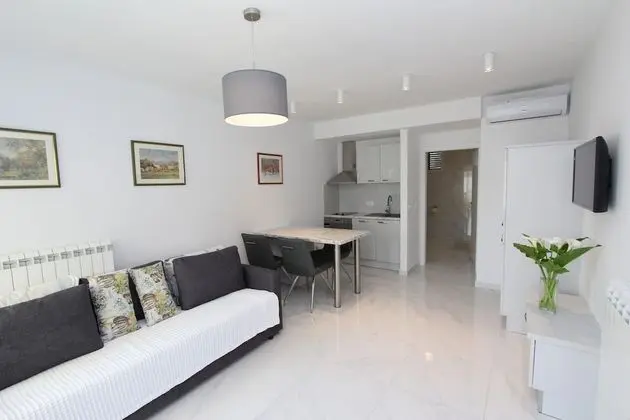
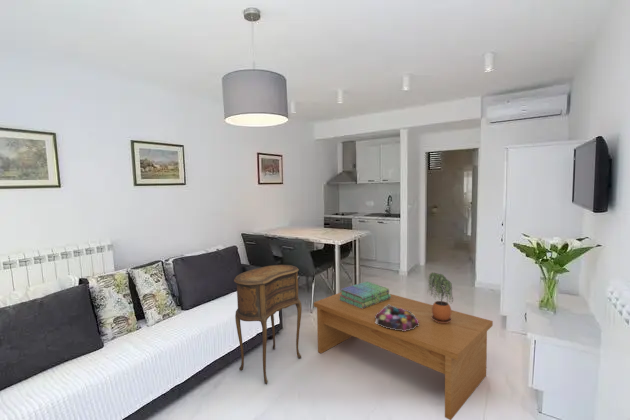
+ coffee table [313,291,494,420]
+ potted plant [426,271,454,323]
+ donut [375,304,419,331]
+ stack of books [339,281,391,309]
+ side table [233,264,303,385]
